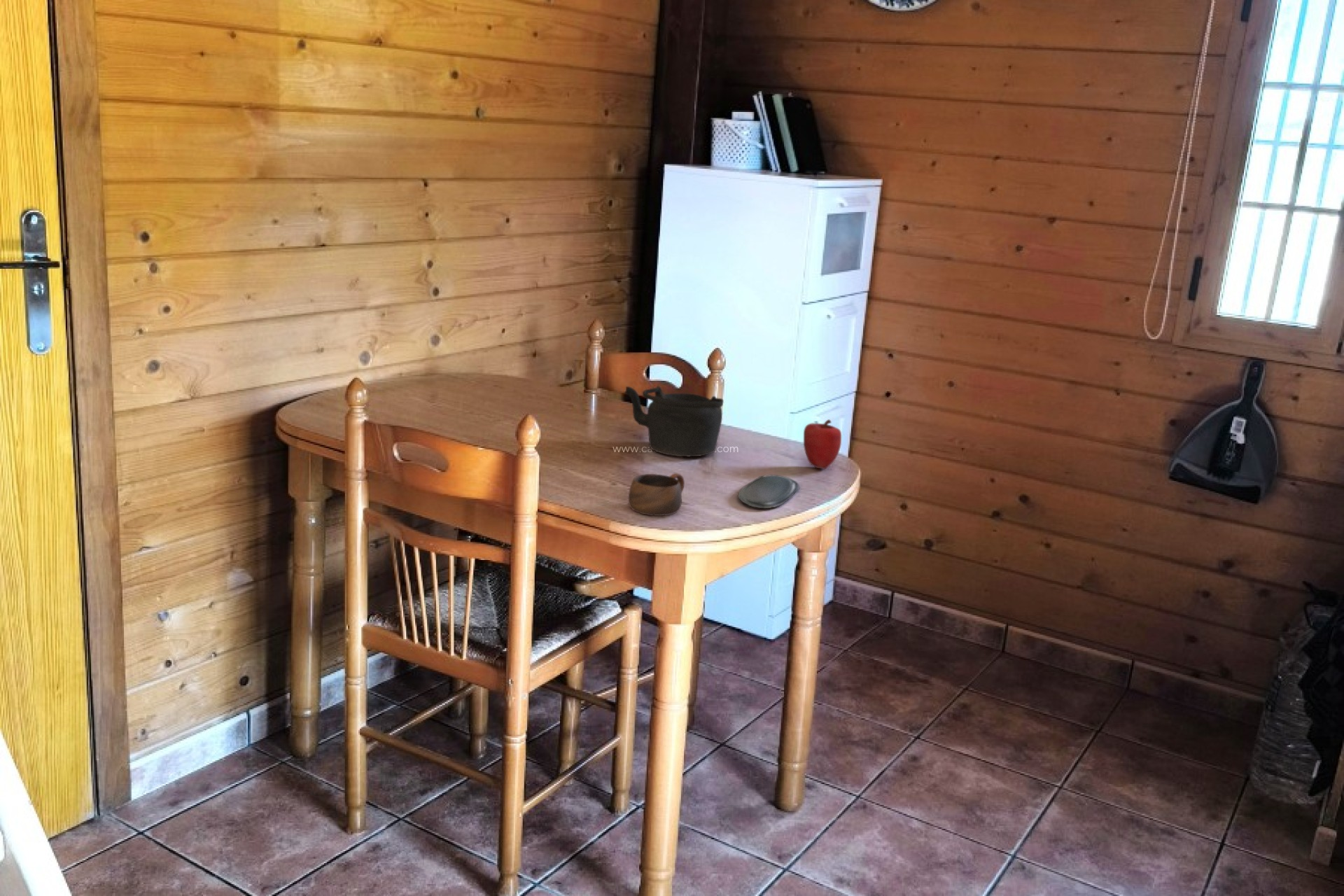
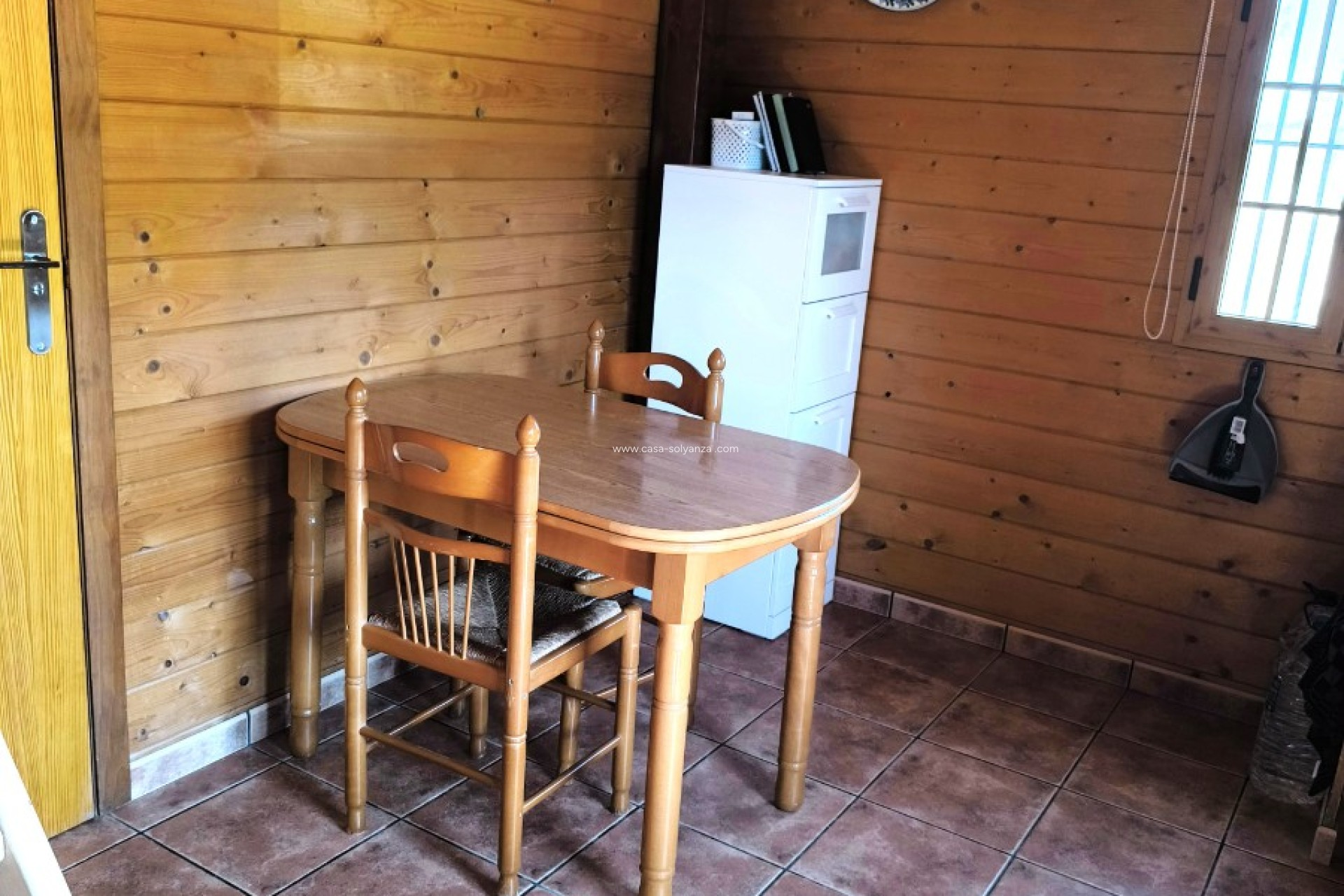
- cup [628,472,685,517]
- oval tray [737,475,800,509]
- teapot [624,385,724,457]
- apple [803,419,842,470]
